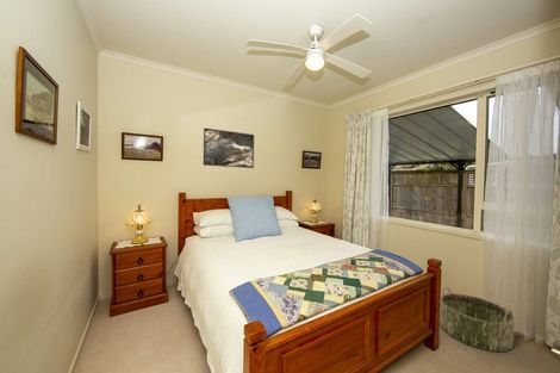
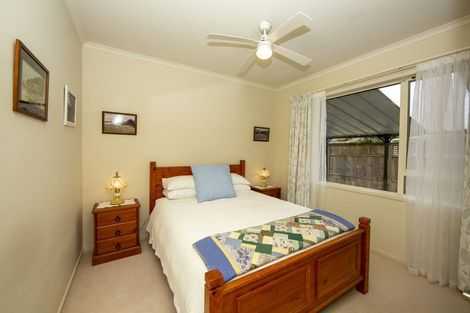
- basket [438,286,516,353]
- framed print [203,128,255,169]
